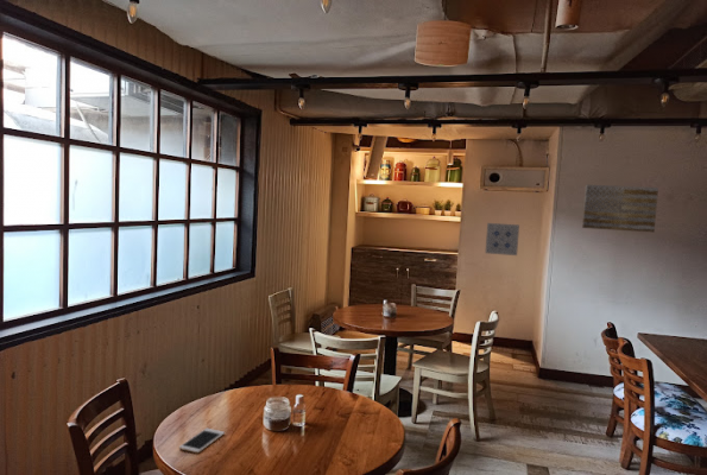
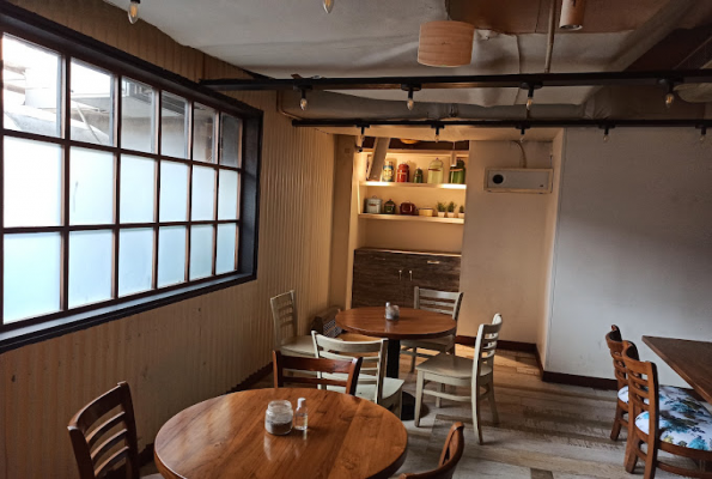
- wall art [484,222,520,256]
- cell phone [178,428,226,454]
- wall art [581,184,659,233]
